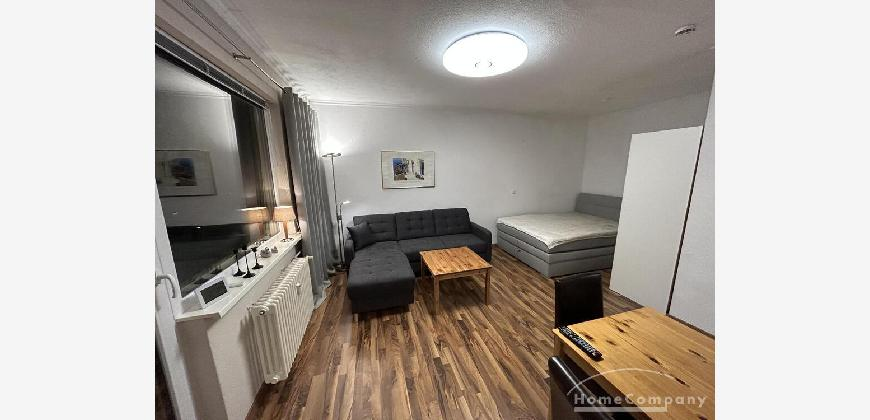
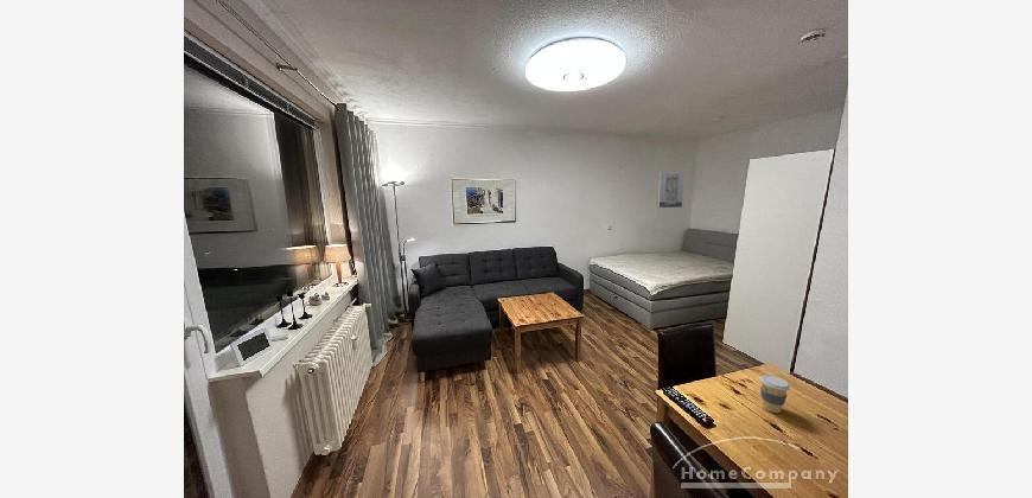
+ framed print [656,171,686,209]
+ coffee cup [759,374,791,414]
